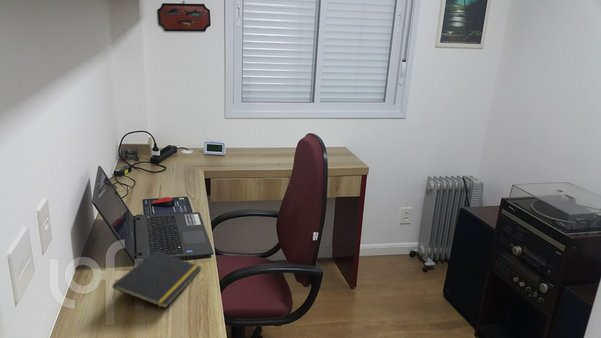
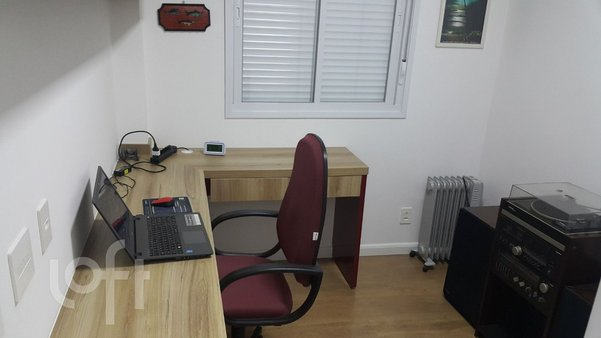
- notepad [111,249,203,309]
